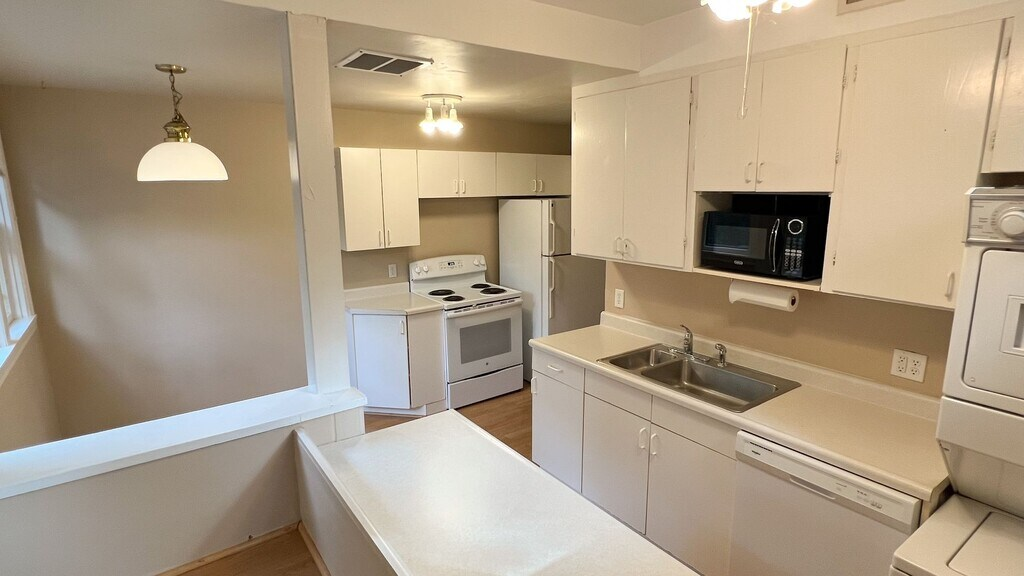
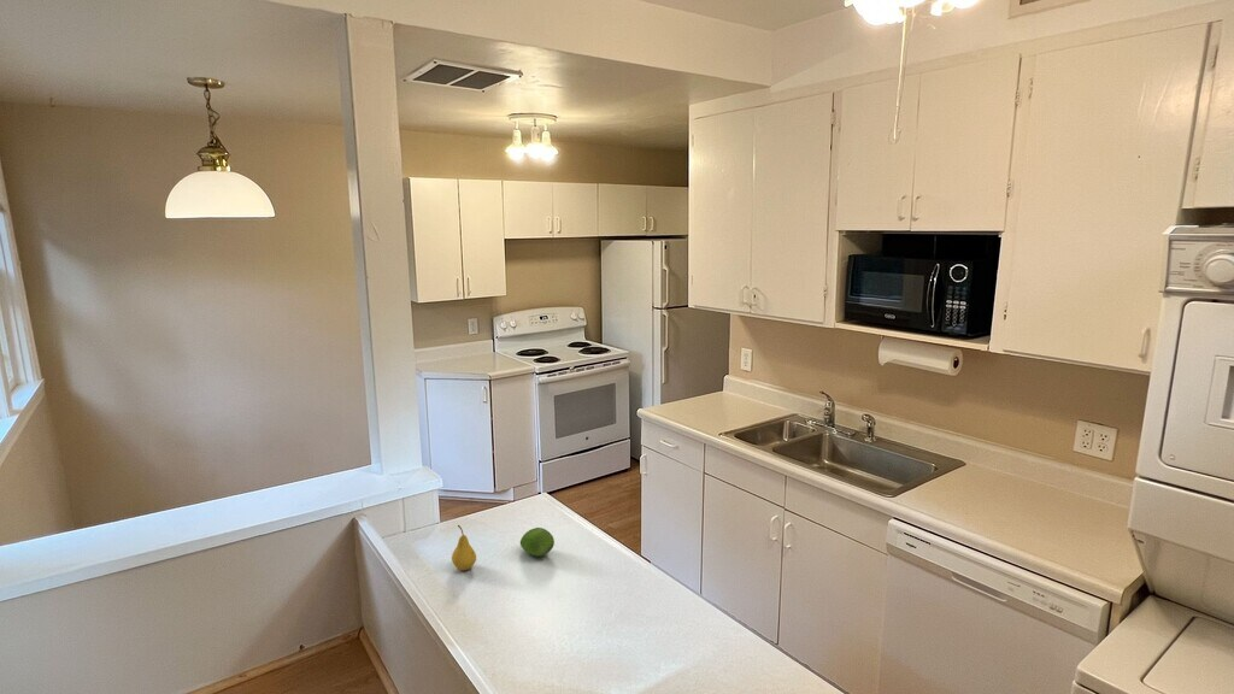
+ fruit [451,524,477,571]
+ fruit [519,527,556,558]
